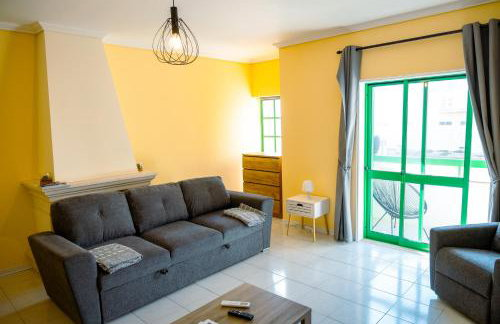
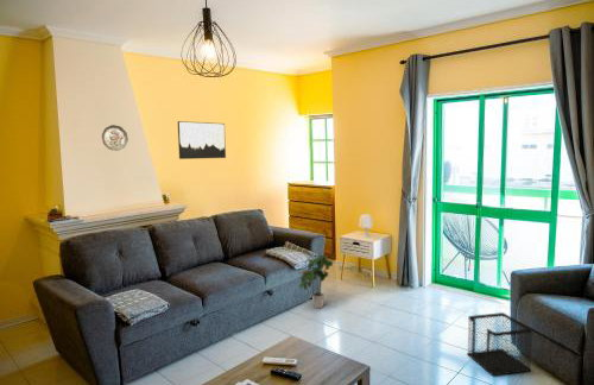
+ wall art [177,120,227,160]
+ potted plant [298,254,334,309]
+ decorative plate [101,124,129,152]
+ wastebasket [466,311,533,377]
